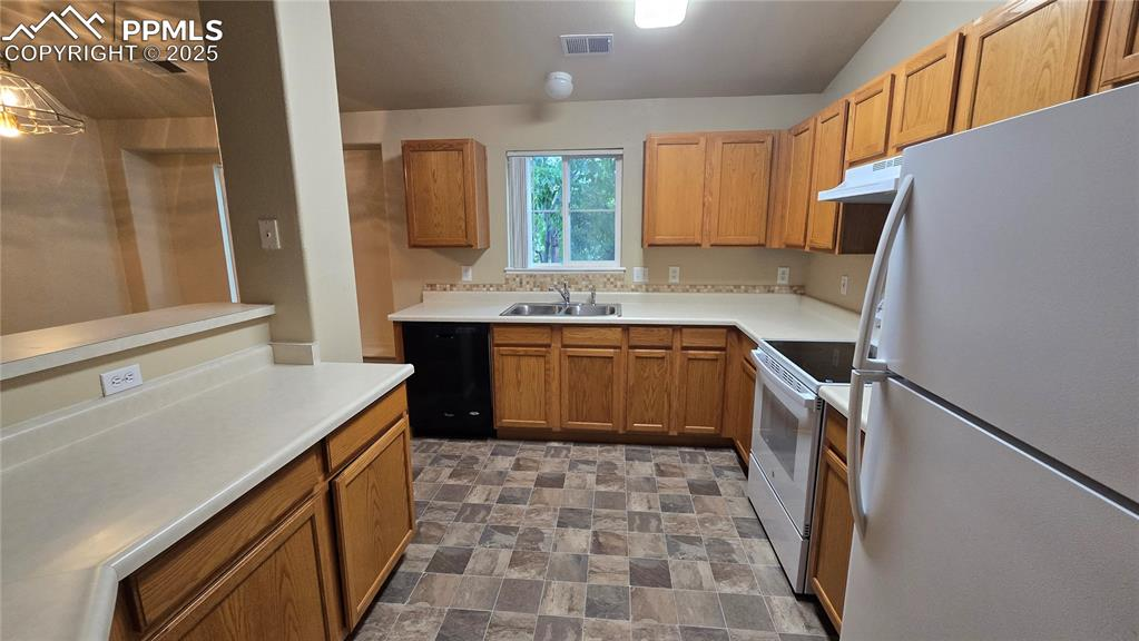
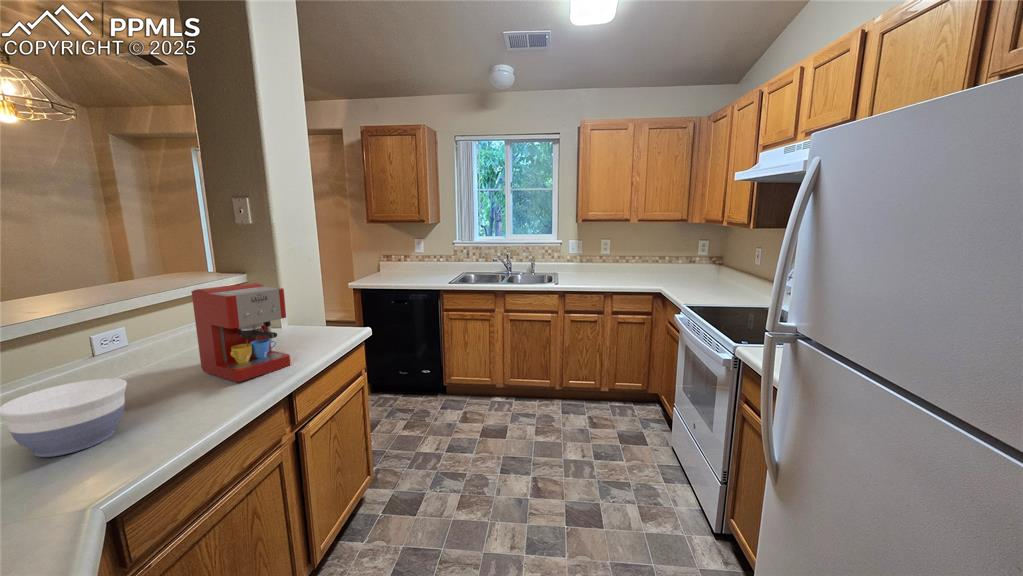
+ coffee maker [190,282,292,383]
+ bowl [0,378,128,458]
